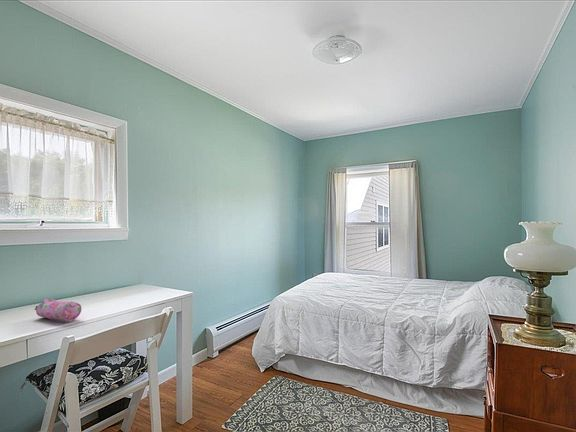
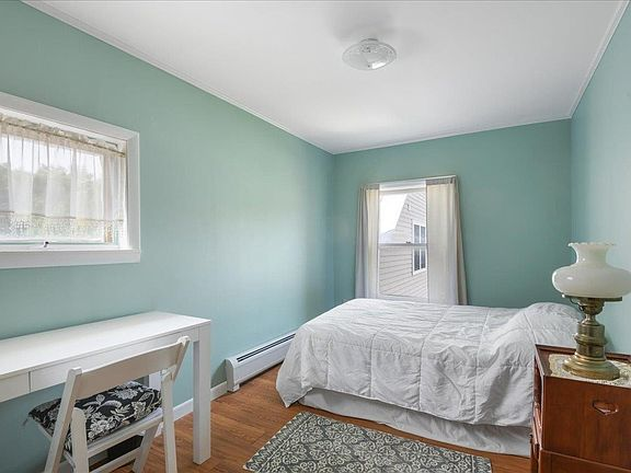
- pencil case [34,298,82,322]
